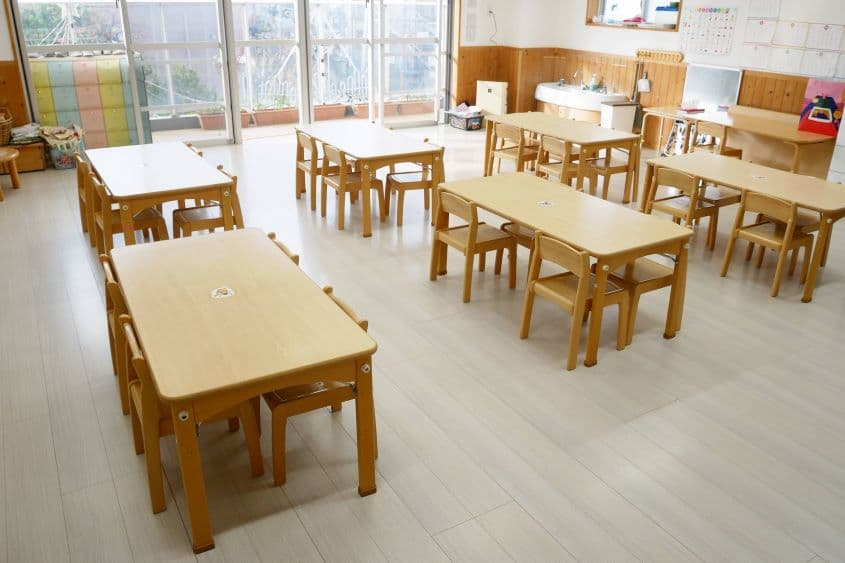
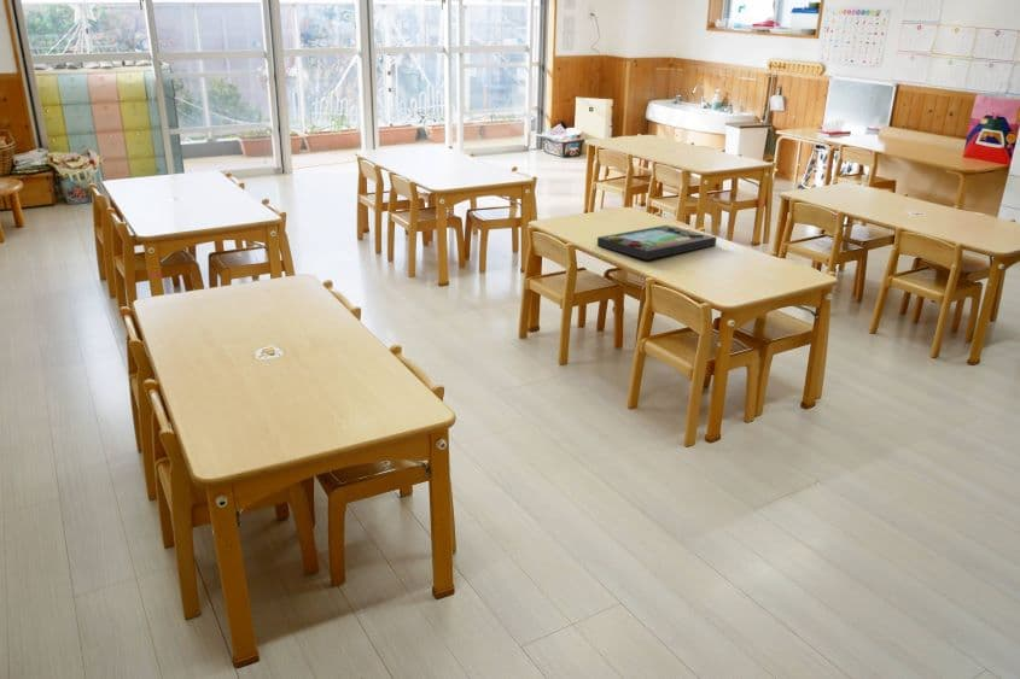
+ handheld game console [596,224,717,261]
